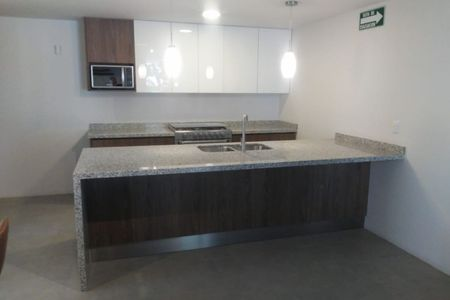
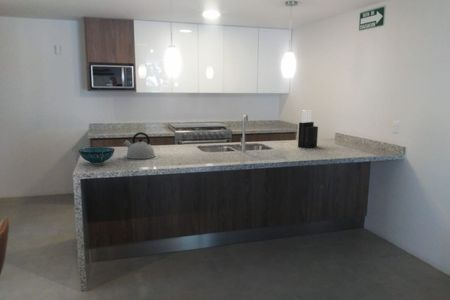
+ decorative bowl [78,146,115,165]
+ kettle [122,131,156,160]
+ knife block [297,109,319,149]
